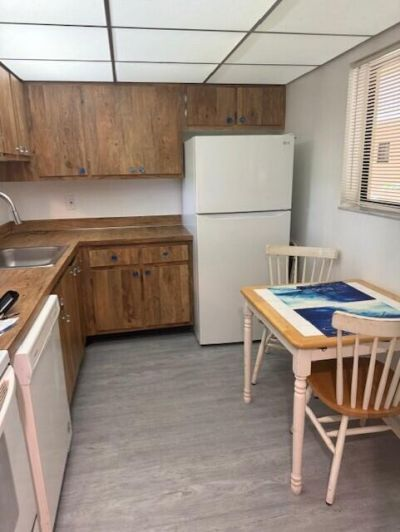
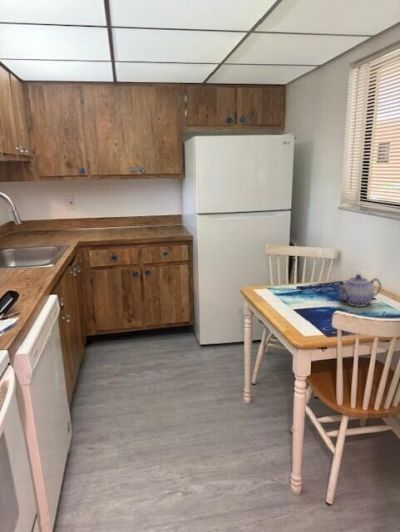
+ teapot [334,273,382,308]
